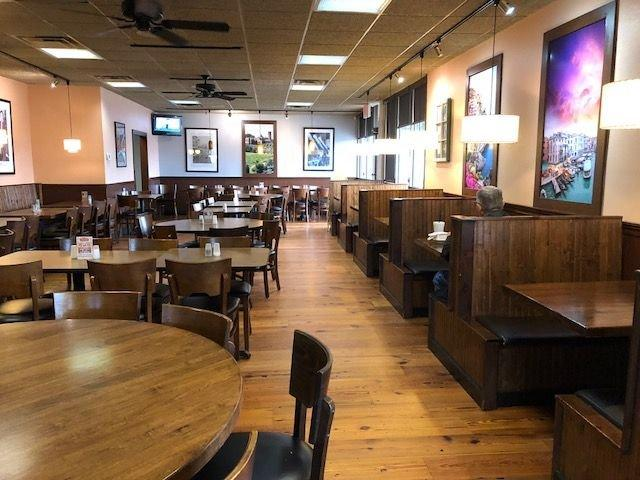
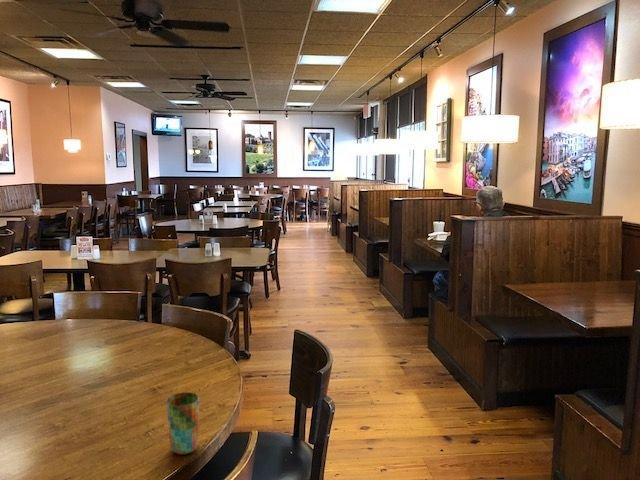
+ cup [165,391,200,455]
